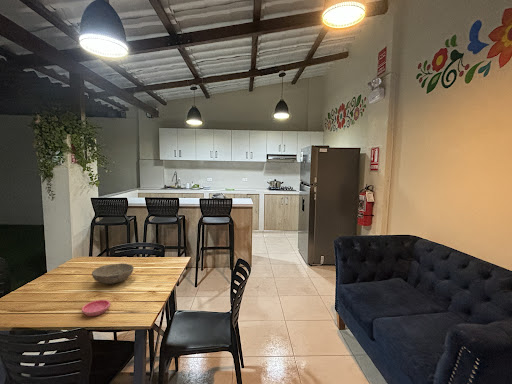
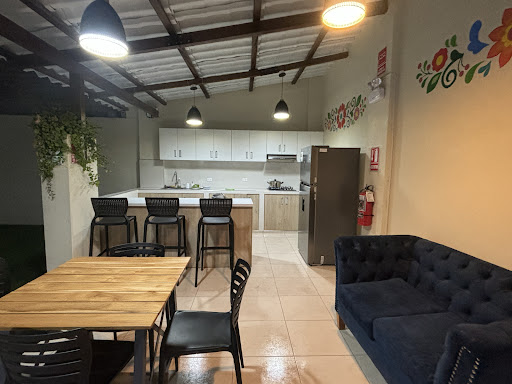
- bowl [91,262,134,285]
- saucer [81,299,111,317]
